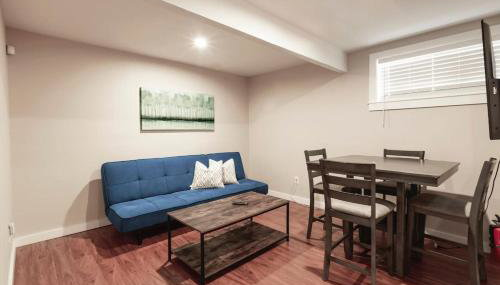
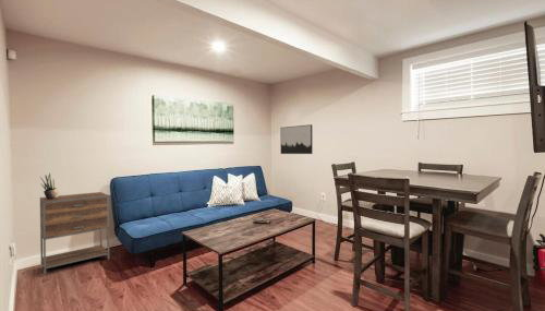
+ potted plant [39,172,59,200]
+ nightstand [39,191,110,276]
+ wall art [279,123,314,155]
